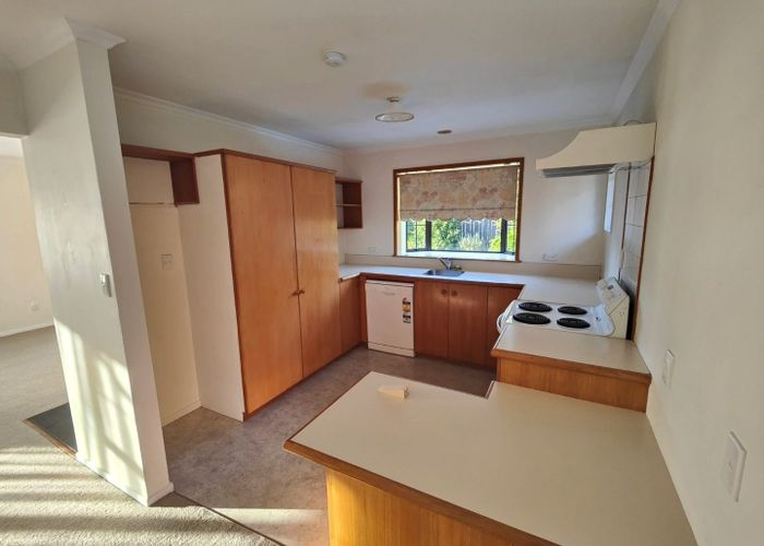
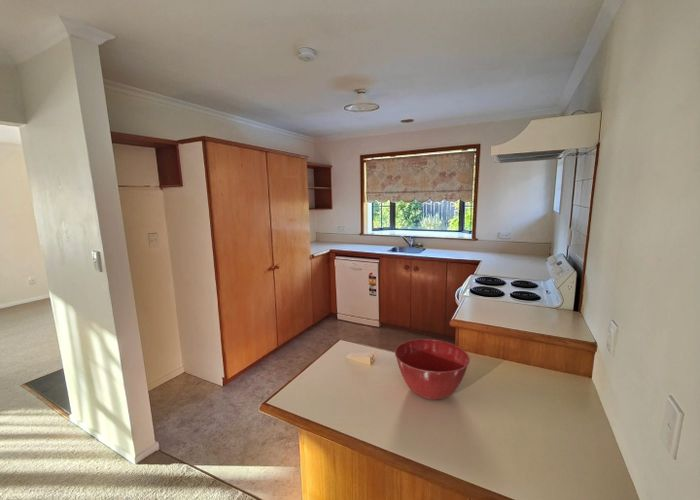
+ mixing bowl [394,338,471,400]
